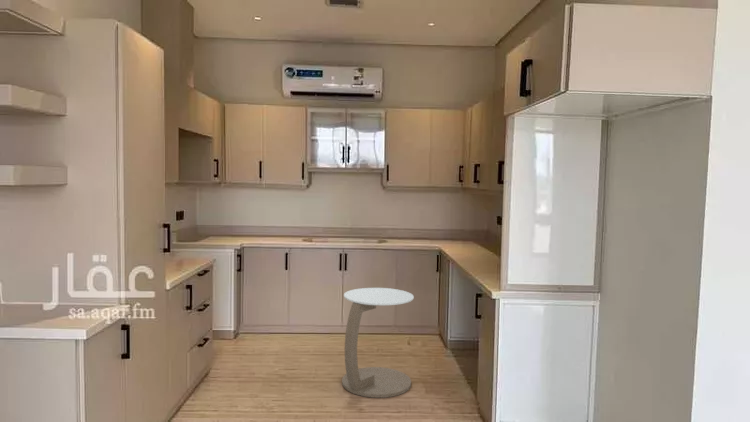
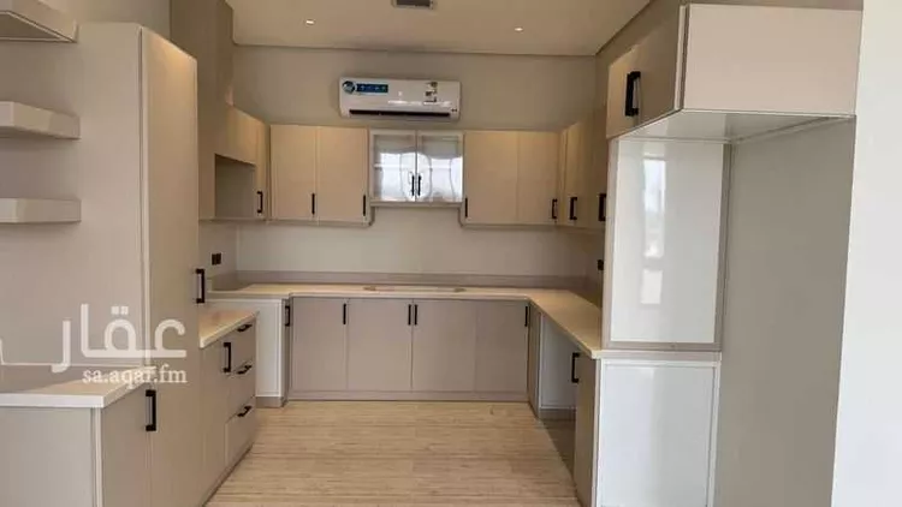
- side table [341,287,415,399]
